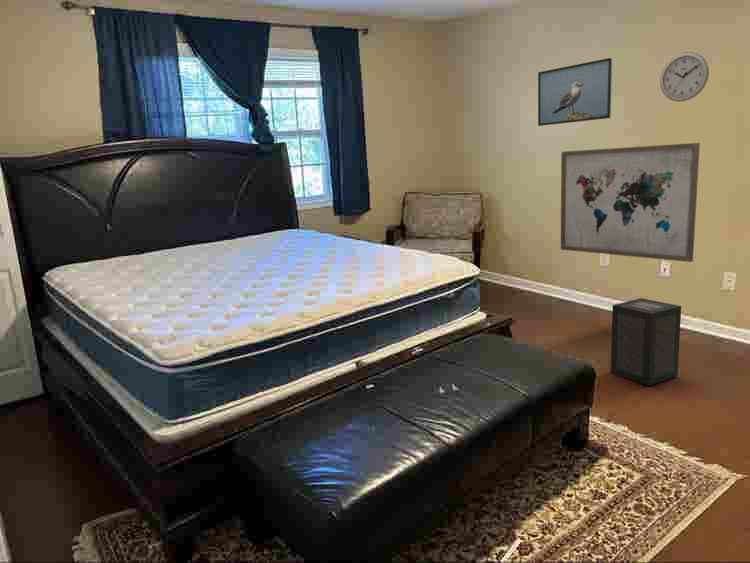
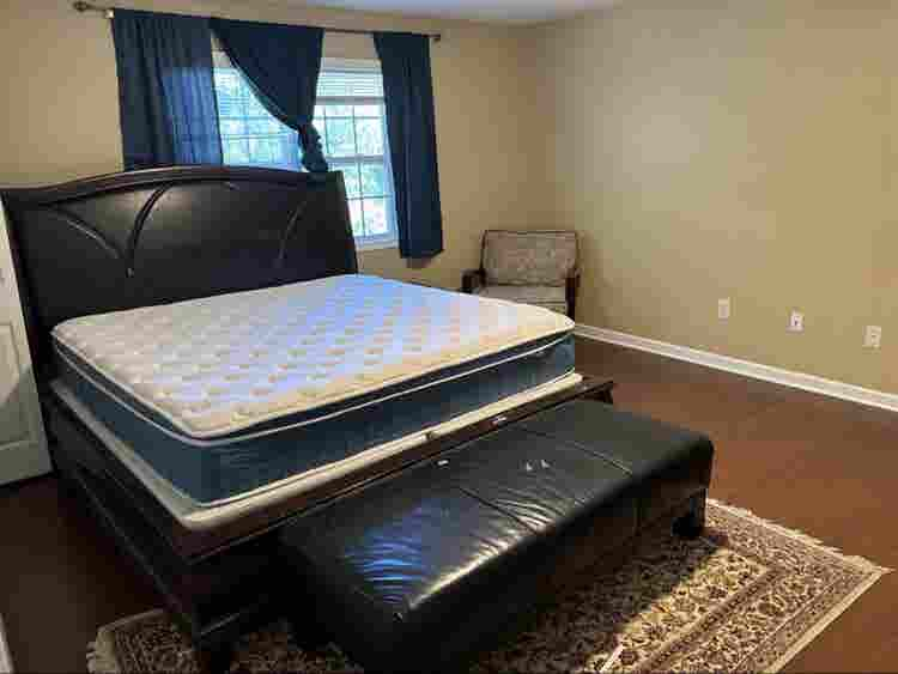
- wall art [560,142,701,263]
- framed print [537,57,613,127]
- wall clock [659,51,710,103]
- speaker [610,297,682,387]
